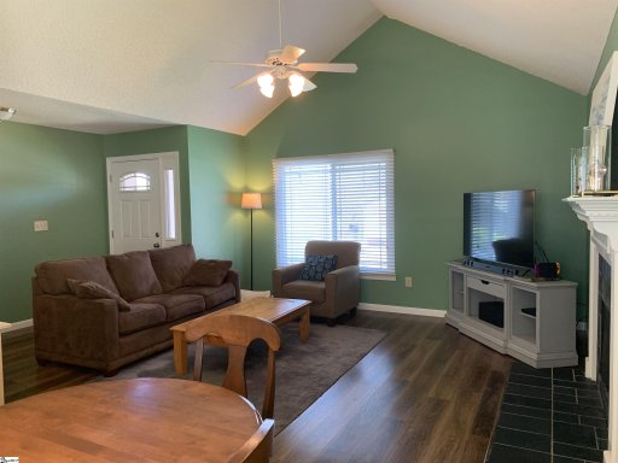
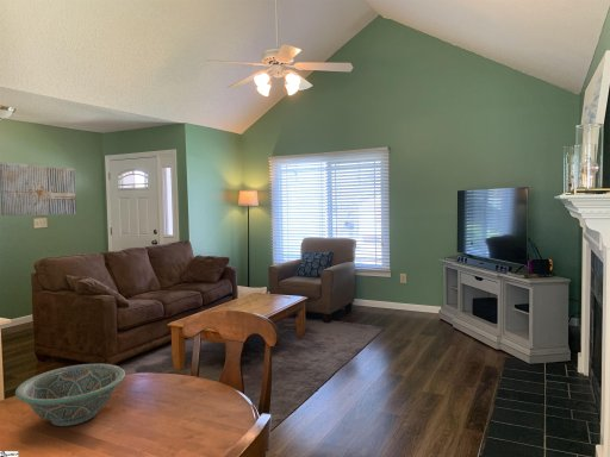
+ wall art [0,161,77,217]
+ decorative bowl [14,363,126,427]
